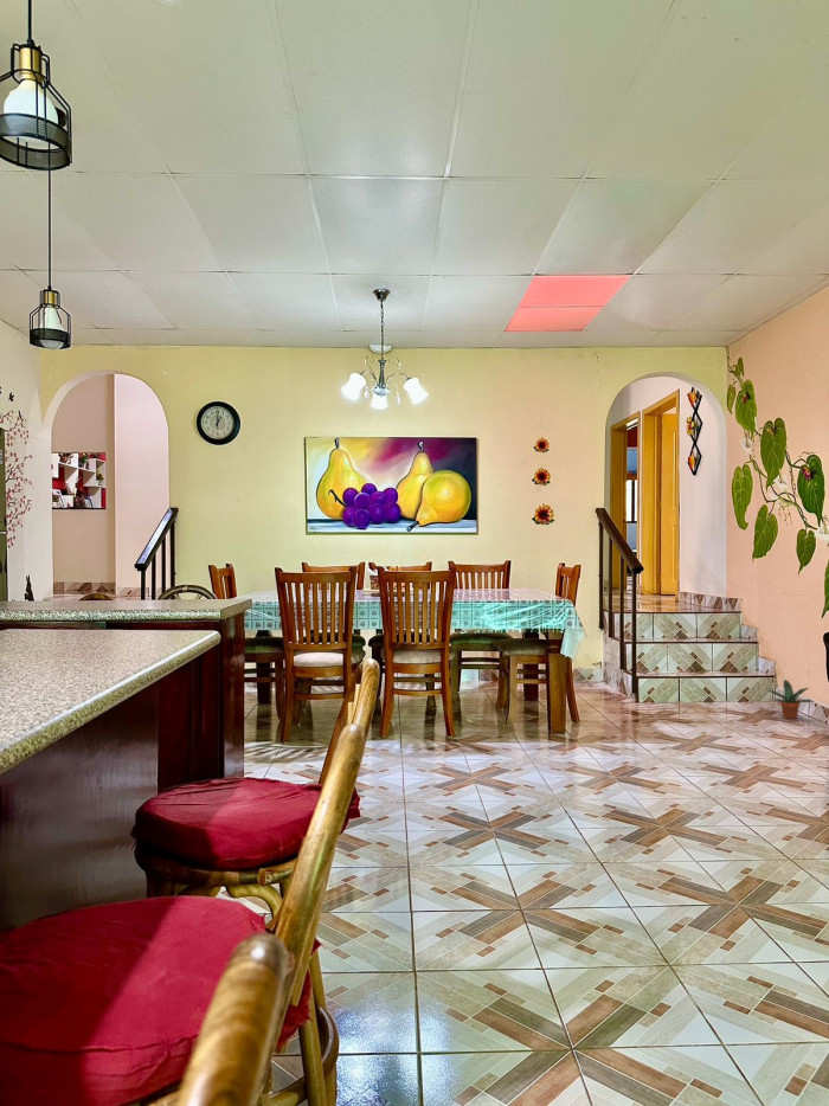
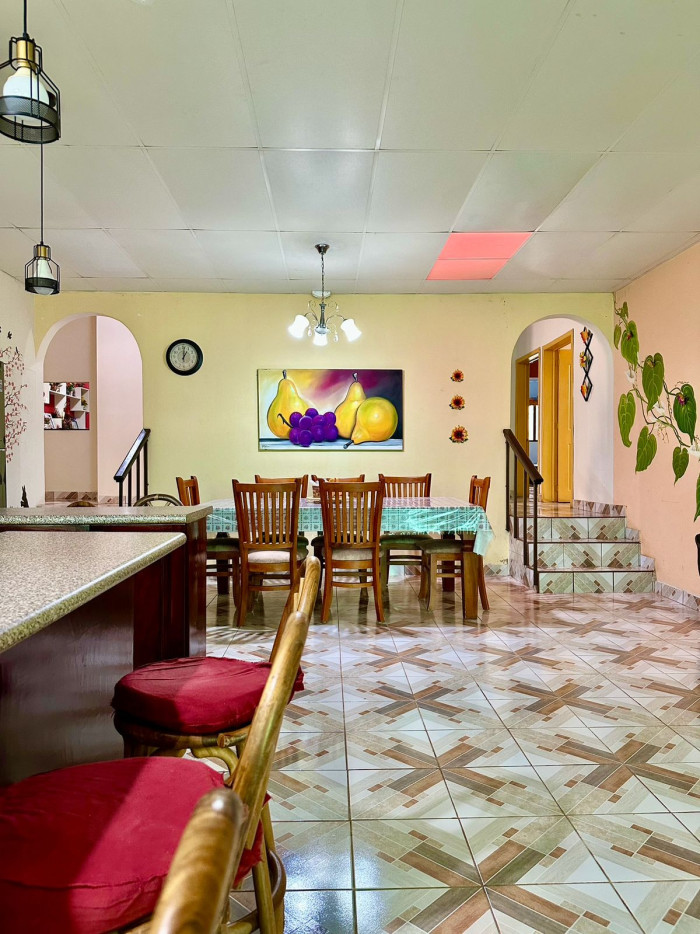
- potted plant [766,679,815,720]
